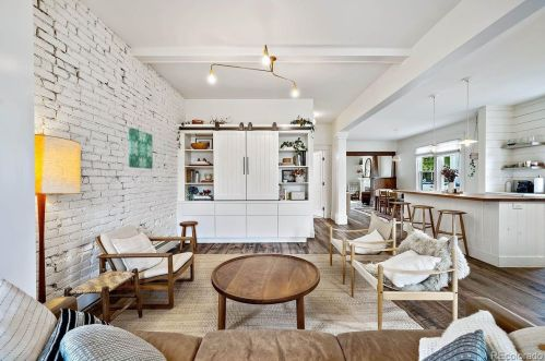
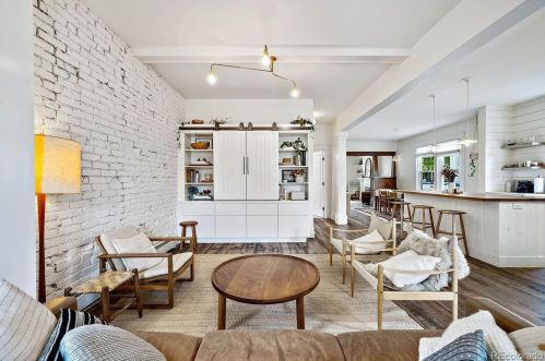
- wall art [128,127,154,170]
